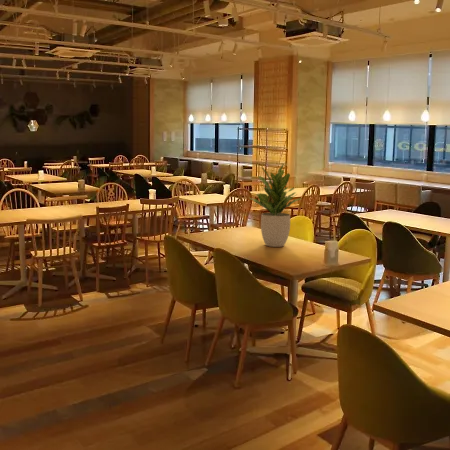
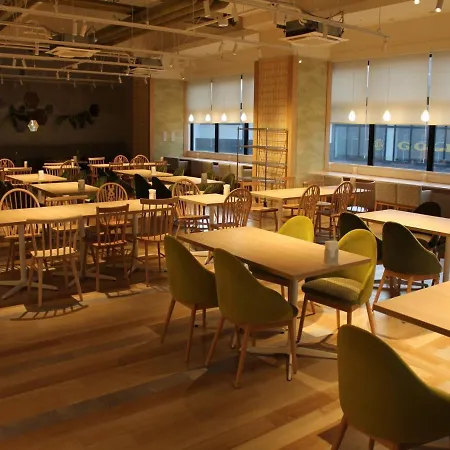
- potted plant [249,164,303,248]
